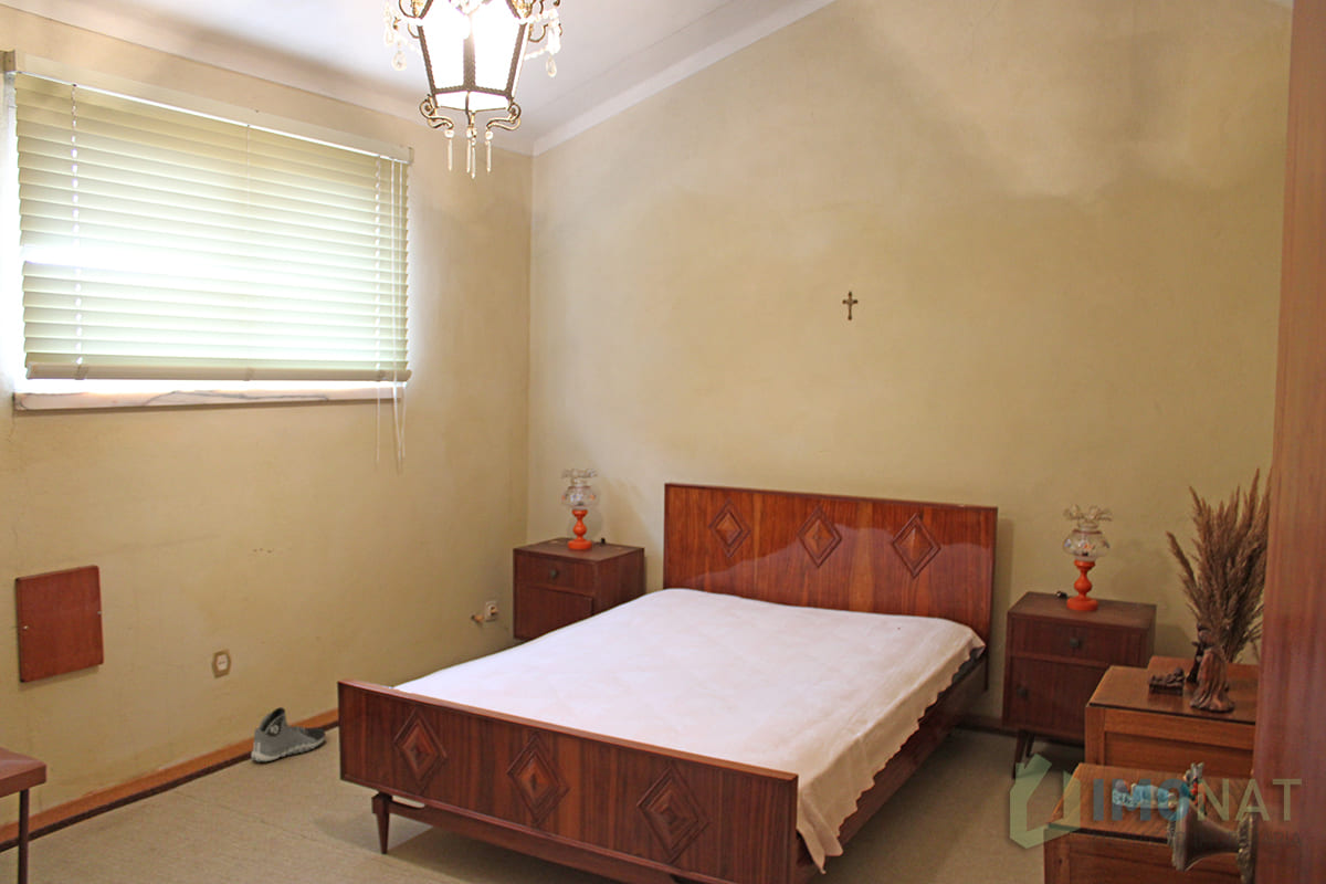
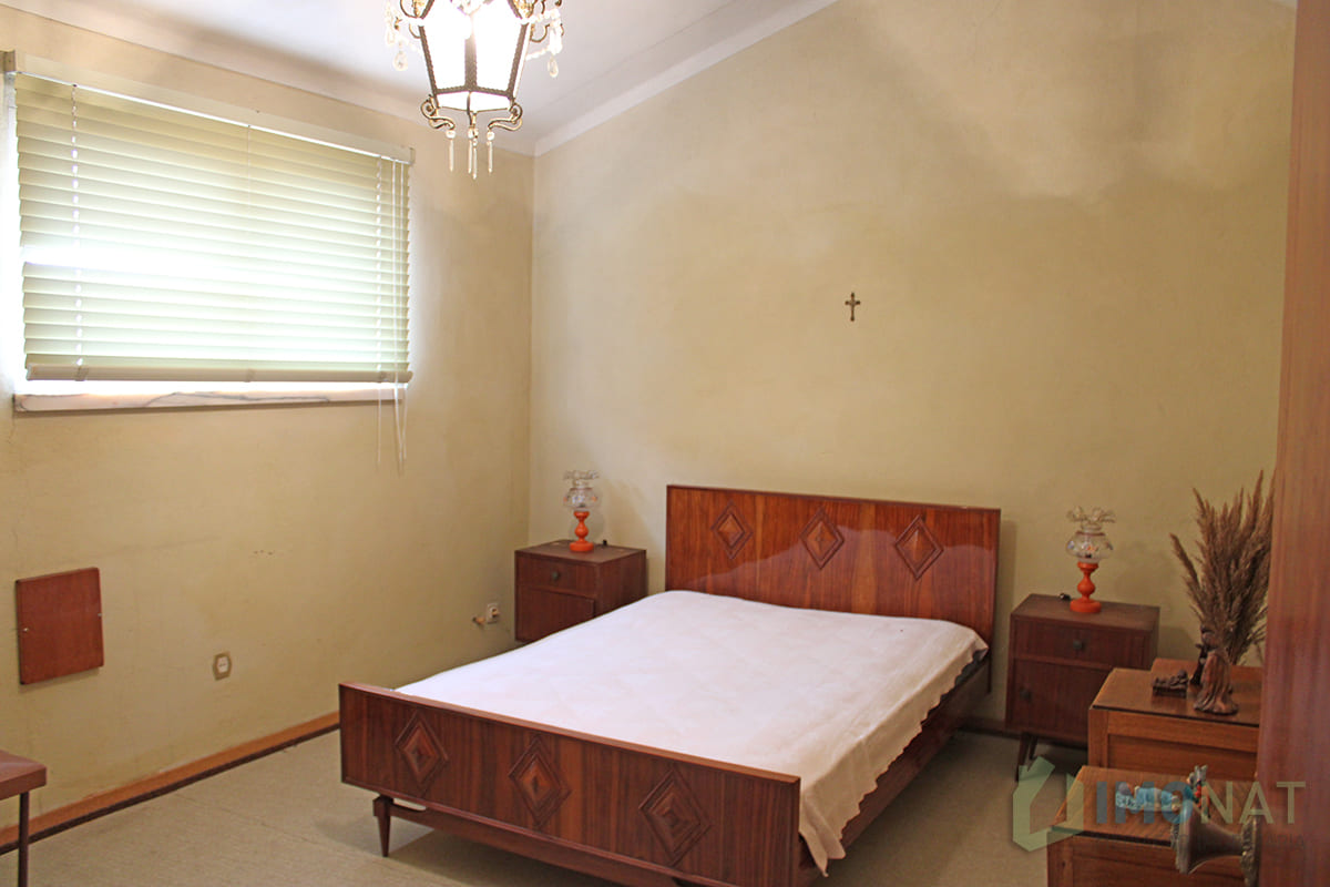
- sneaker [250,706,327,764]
